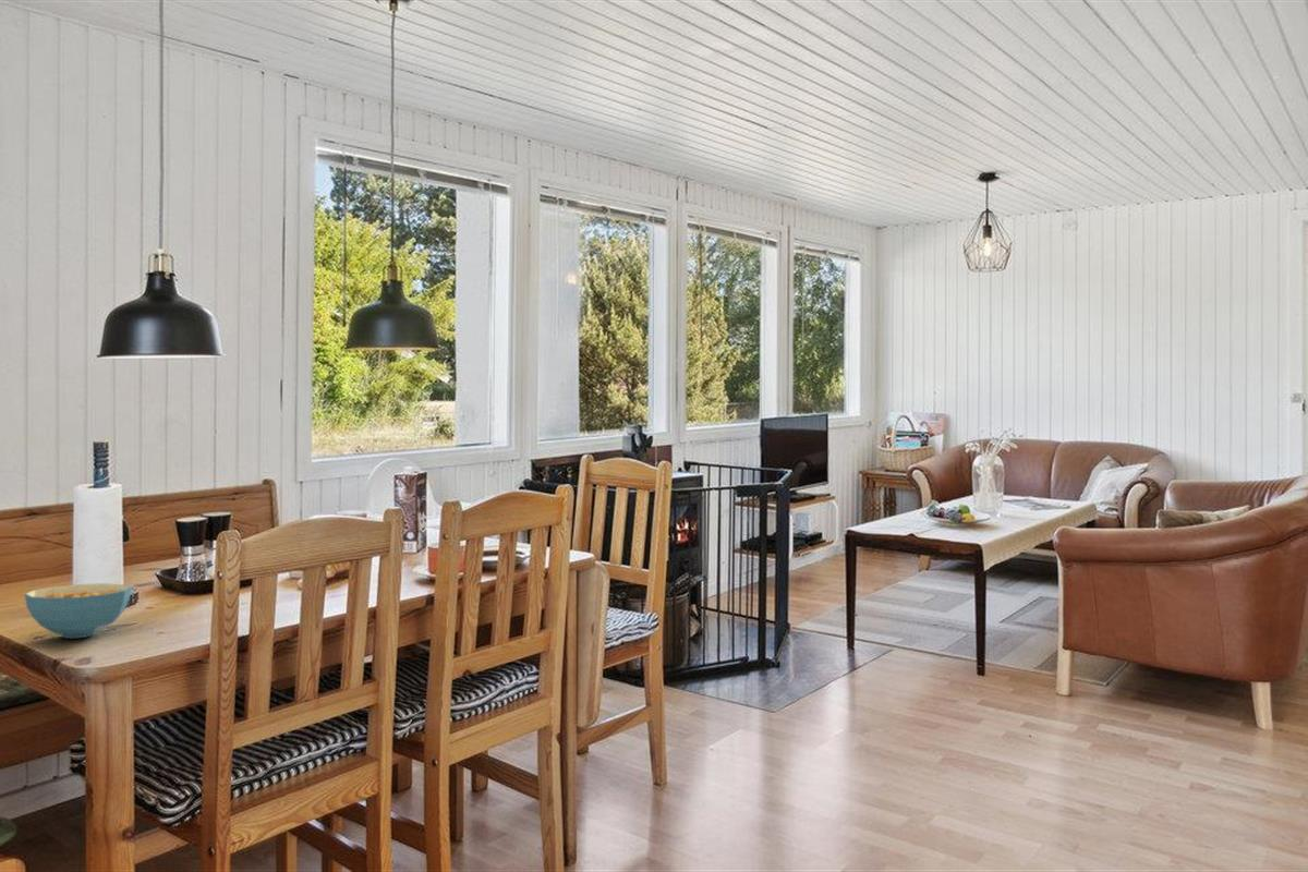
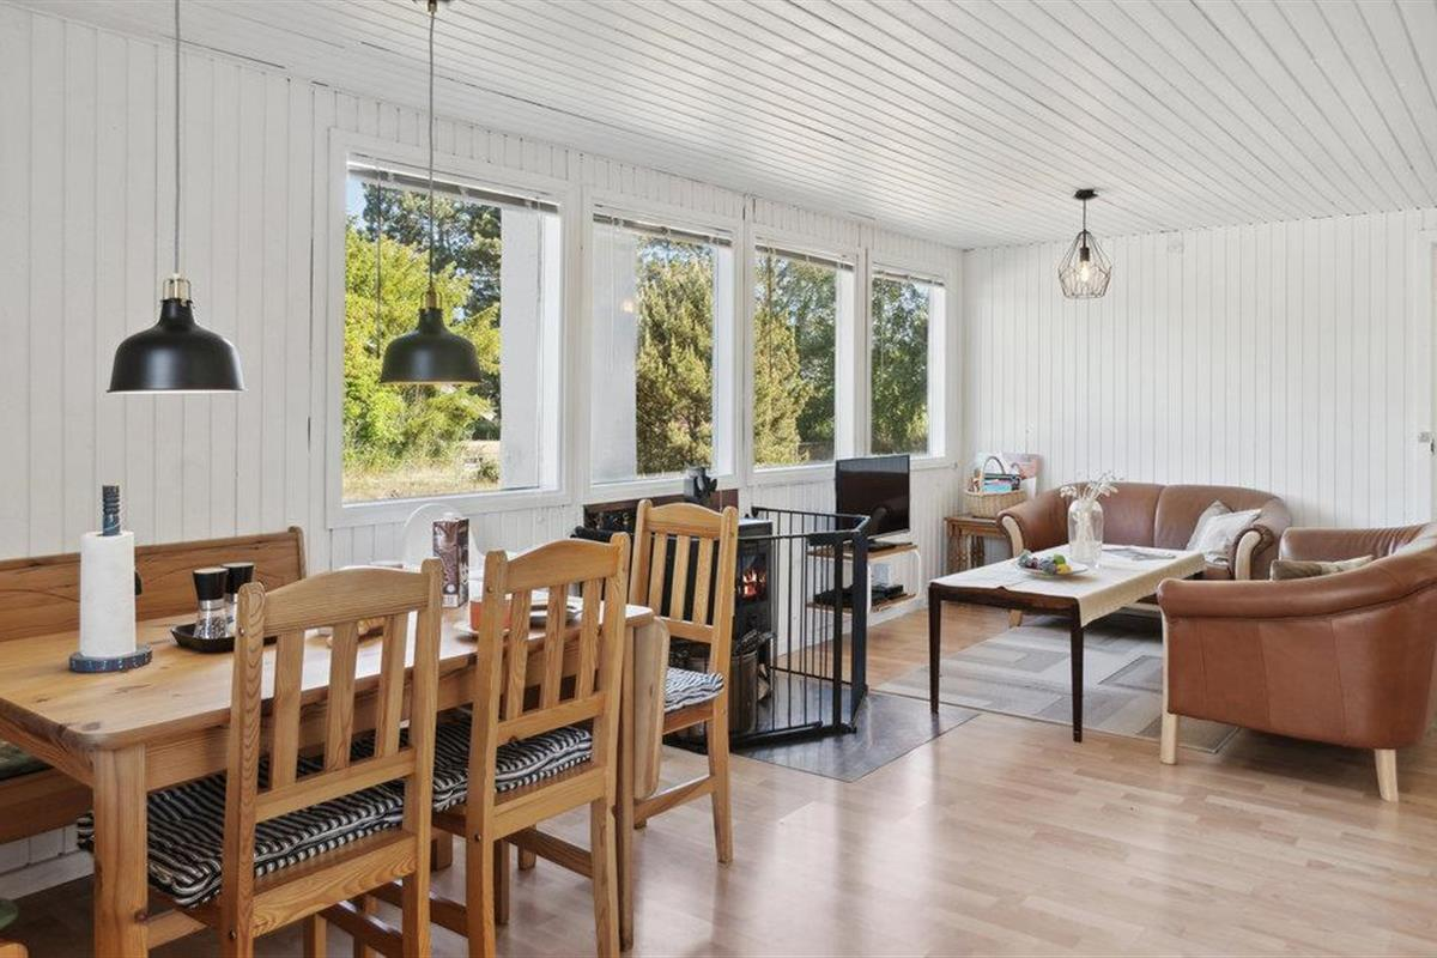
- cereal bowl [24,582,132,639]
